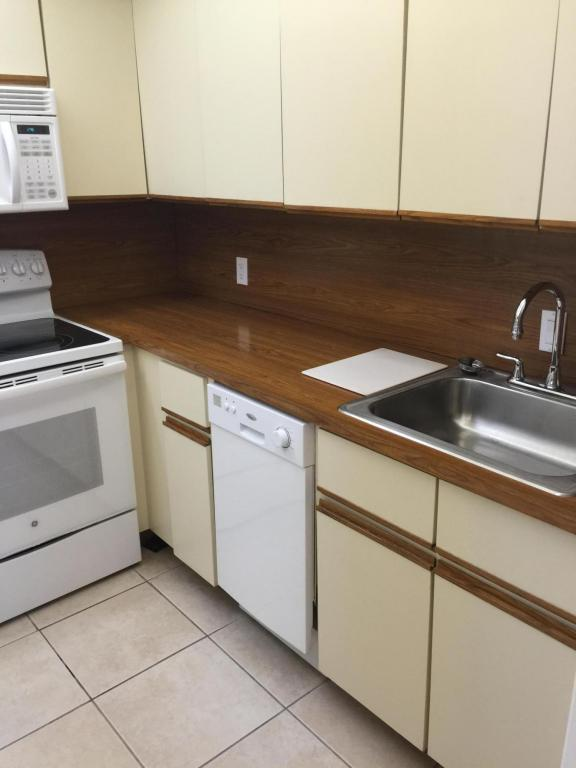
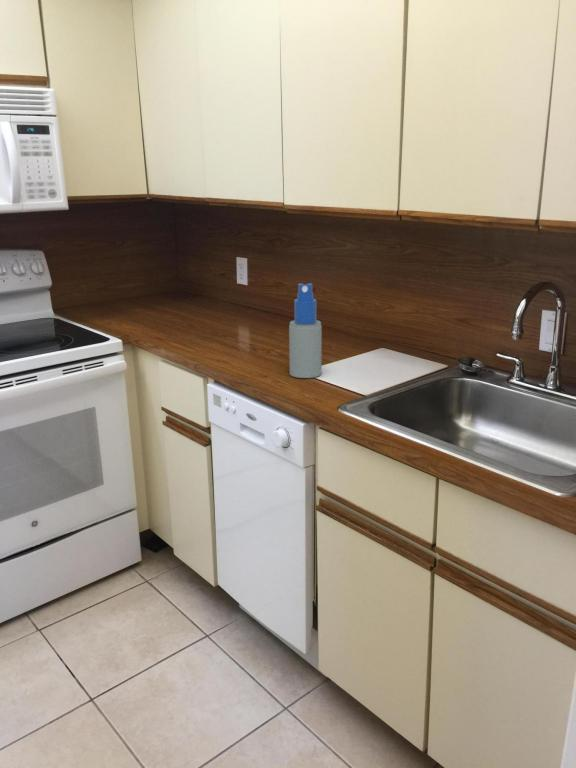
+ spray bottle [288,282,323,379]
